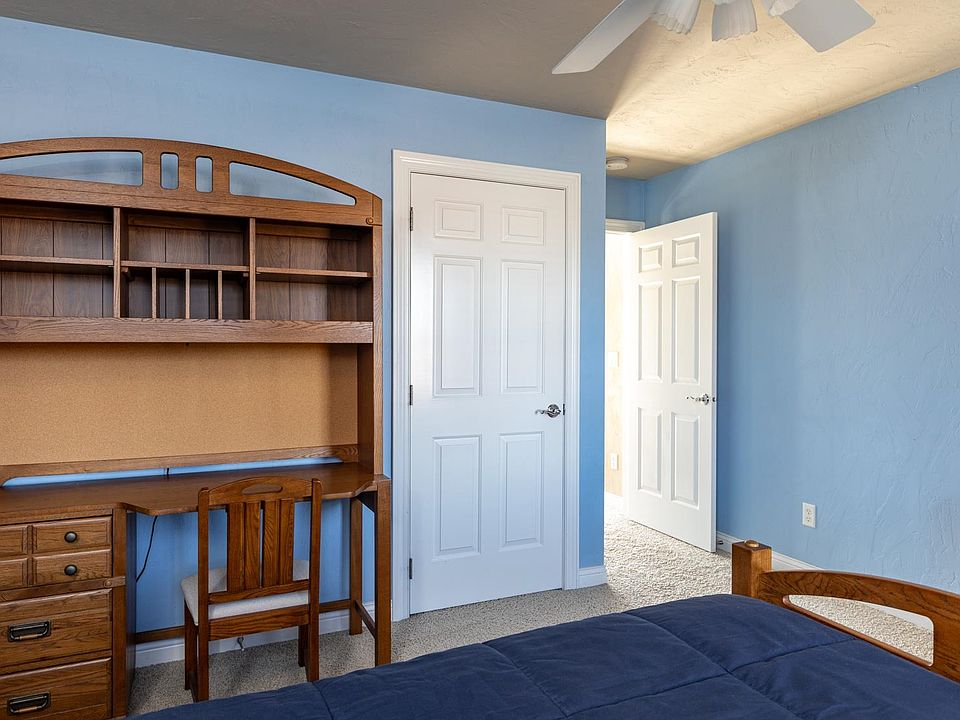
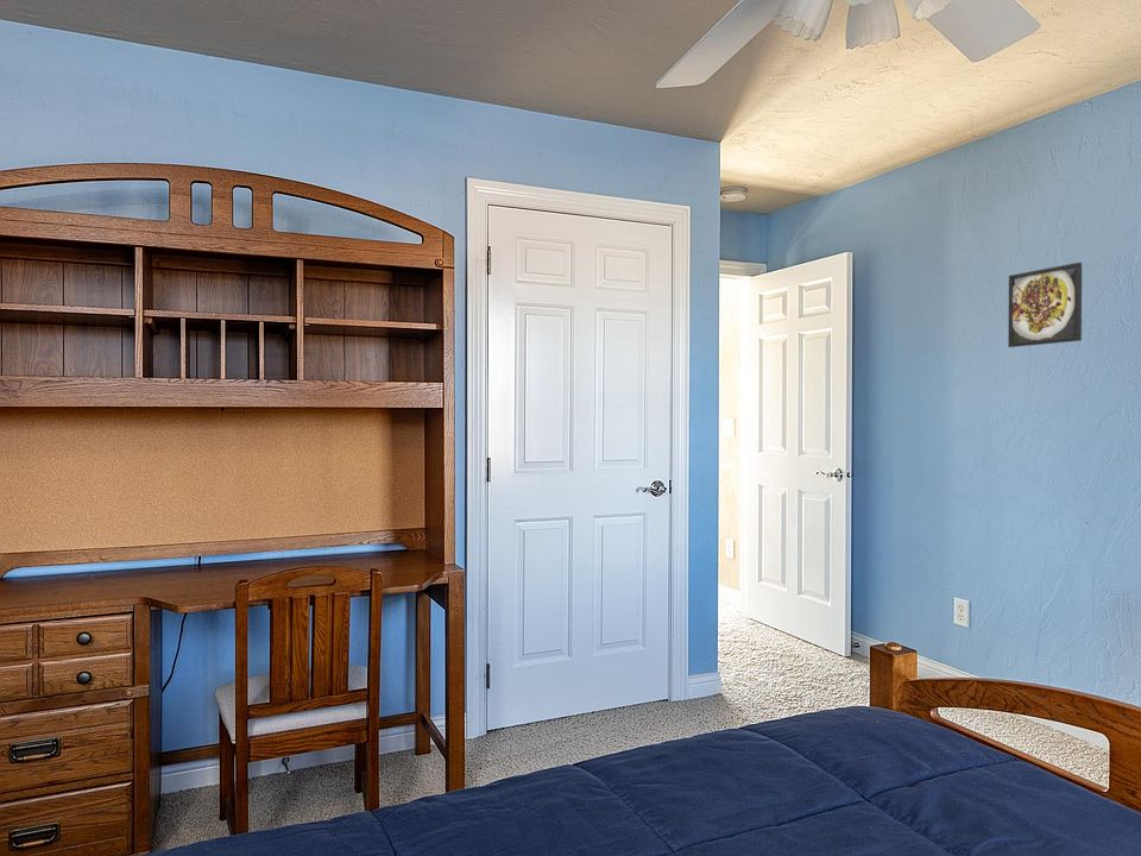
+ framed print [1007,262,1083,348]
